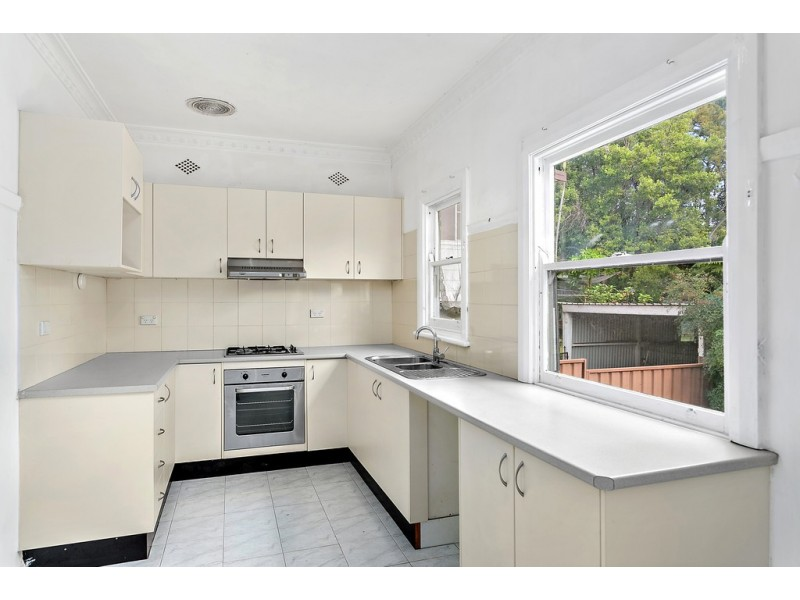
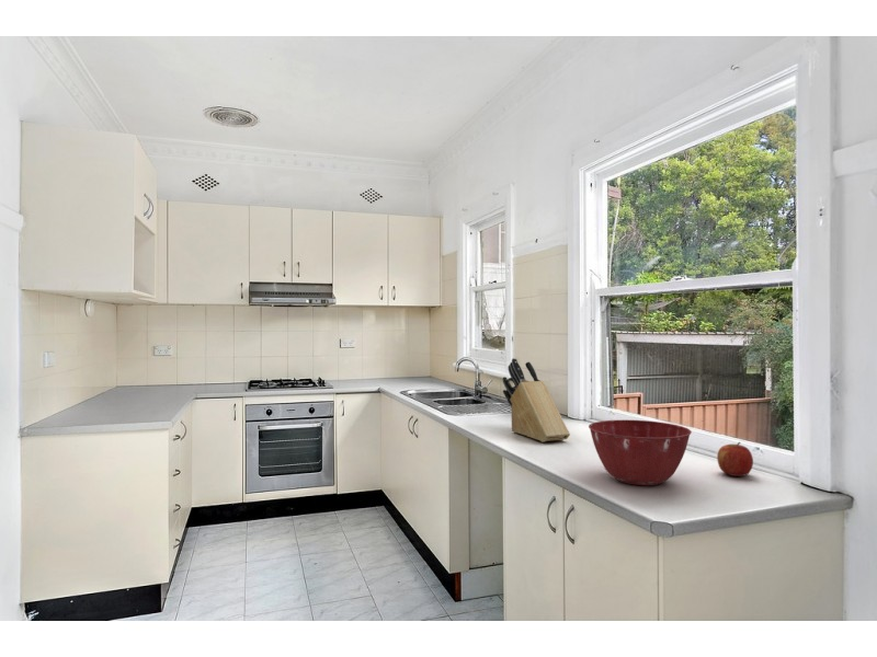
+ mixing bowl [588,418,693,486]
+ apple [716,441,754,477]
+ knife block [502,357,571,443]
